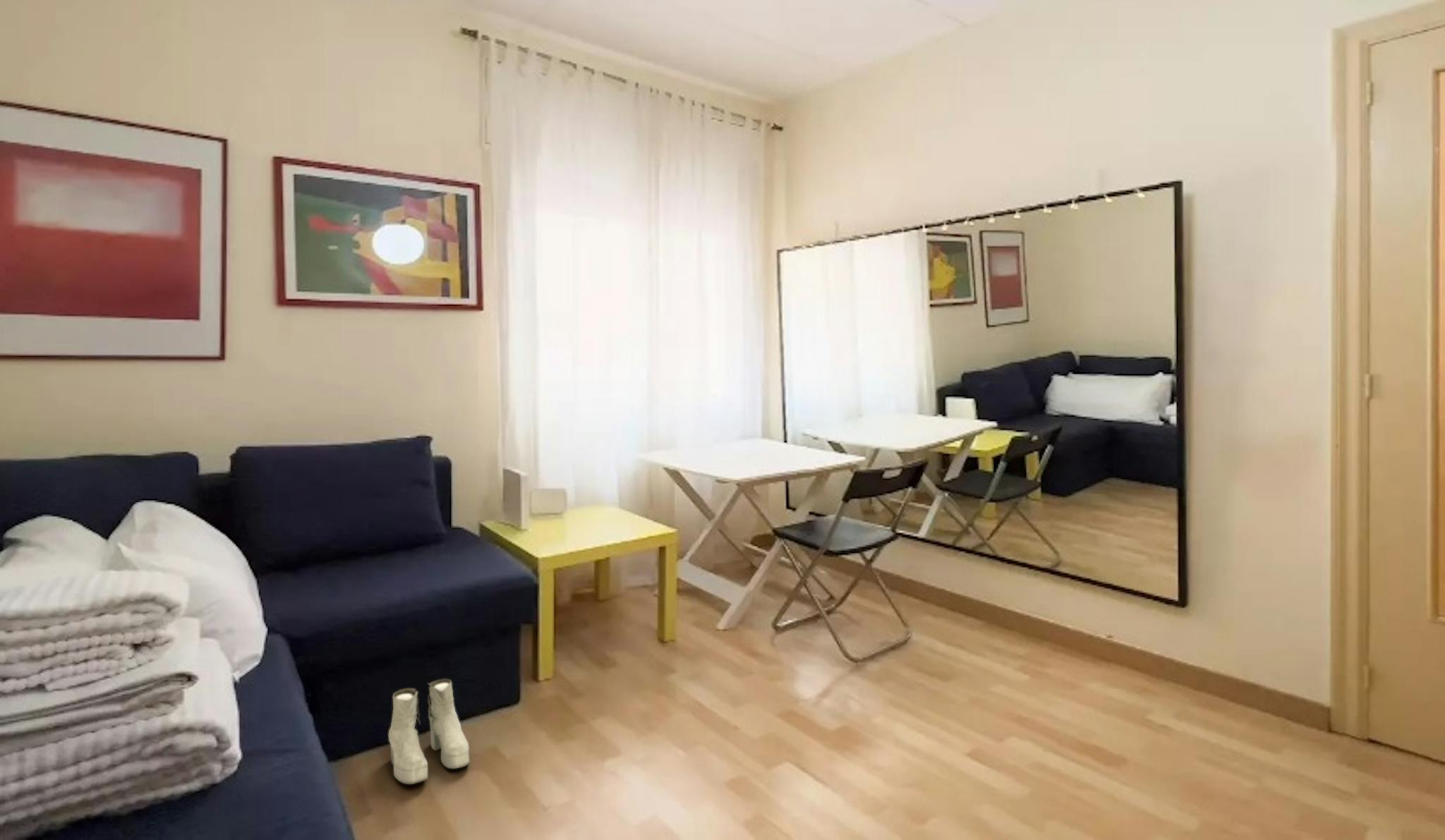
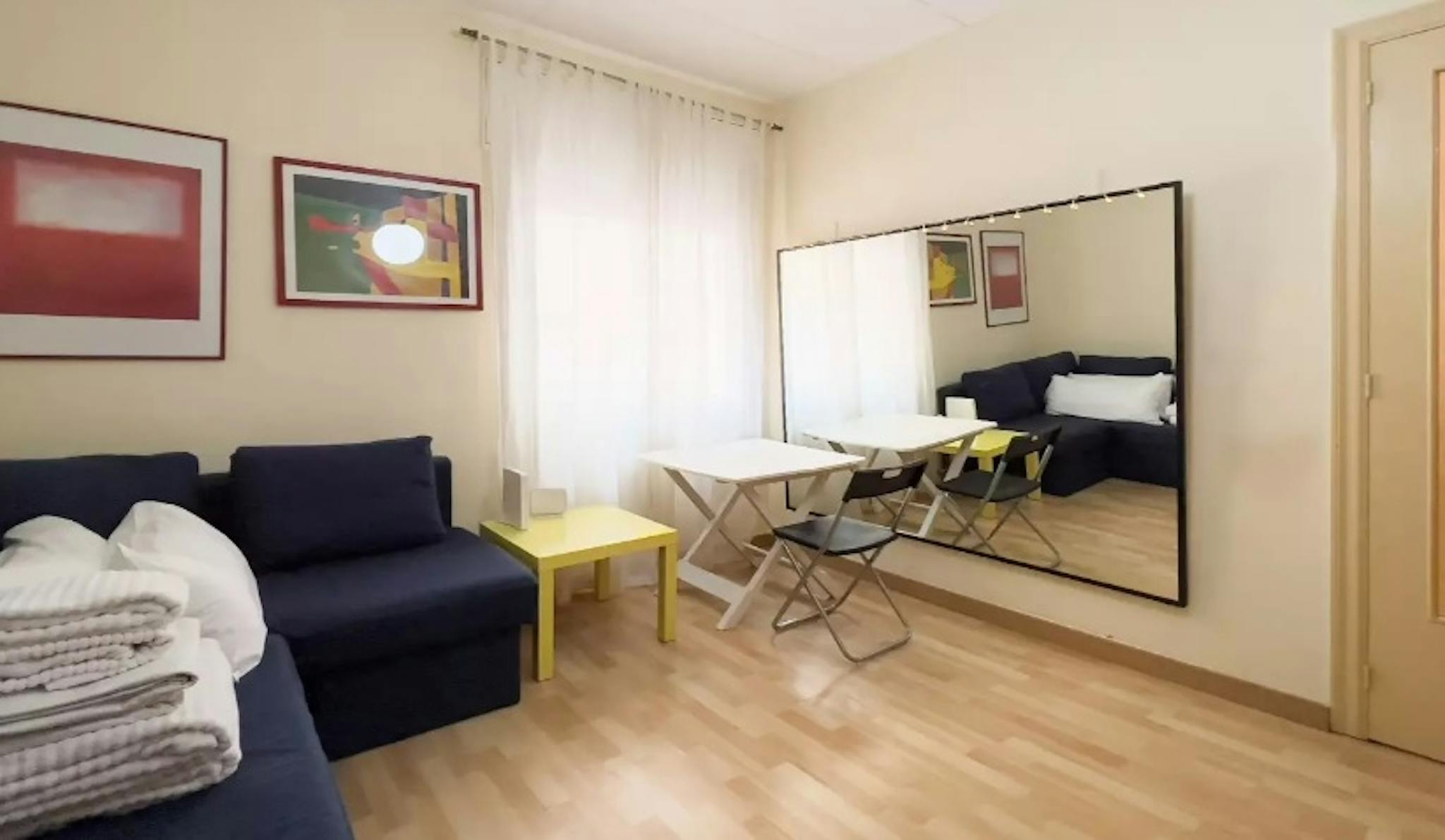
- boots [388,678,470,785]
